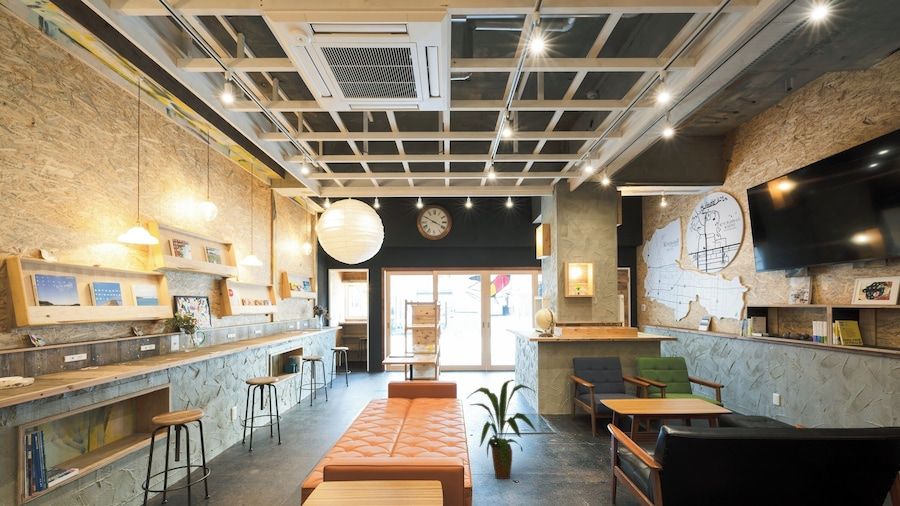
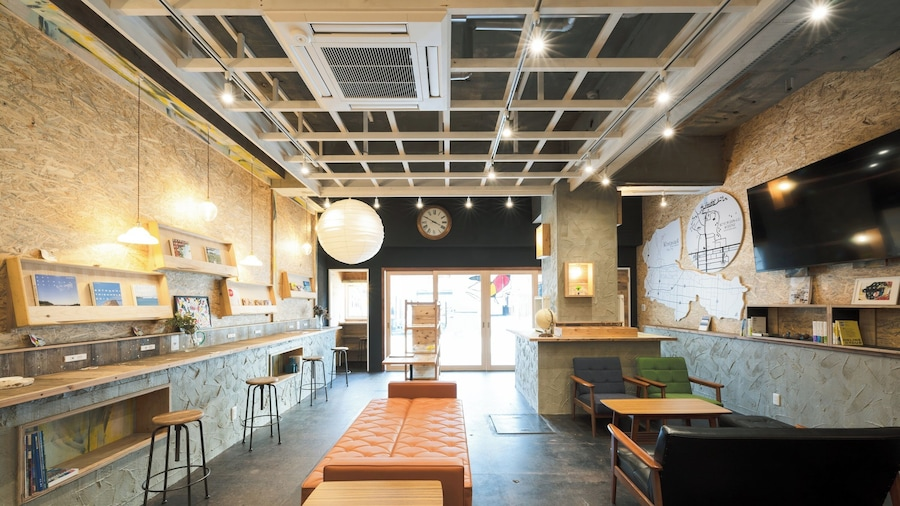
- house plant [466,379,538,480]
